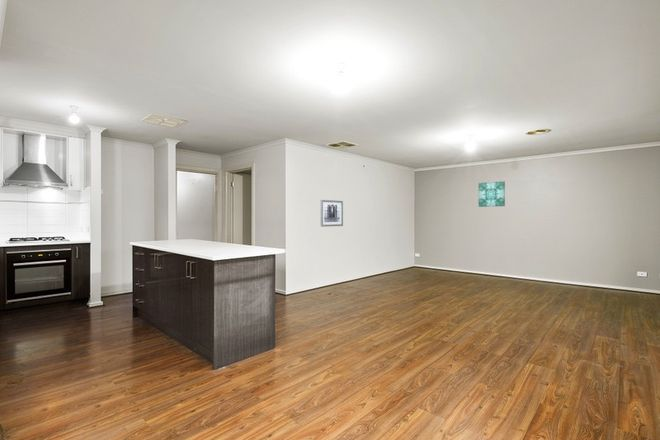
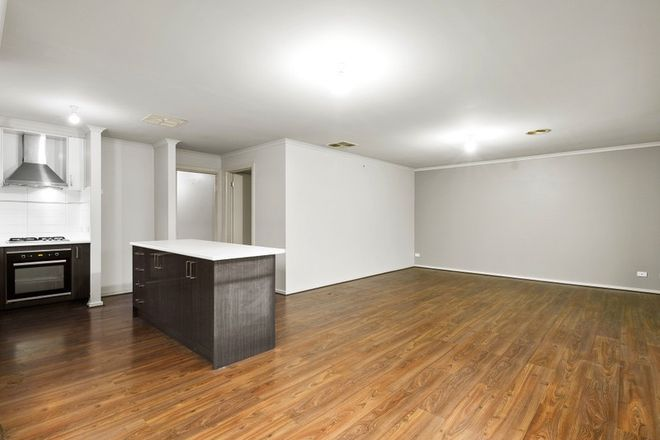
- wall art [320,199,344,228]
- wall art [478,180,506,208]
